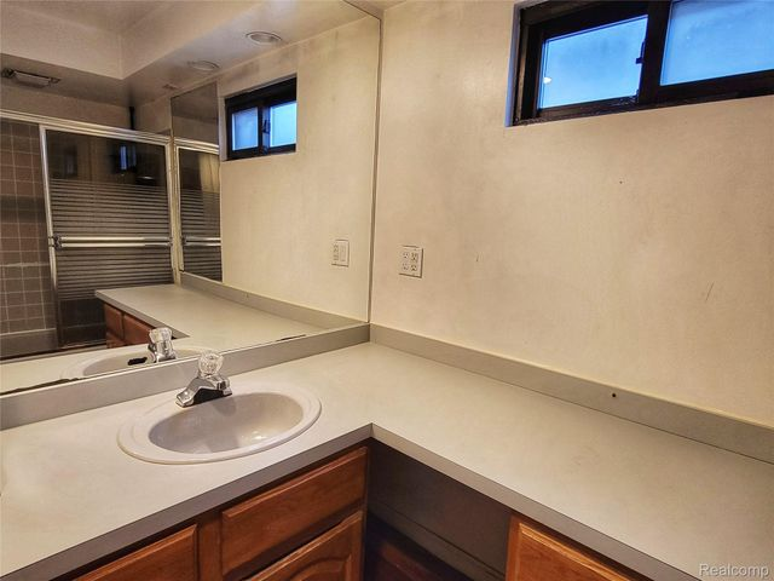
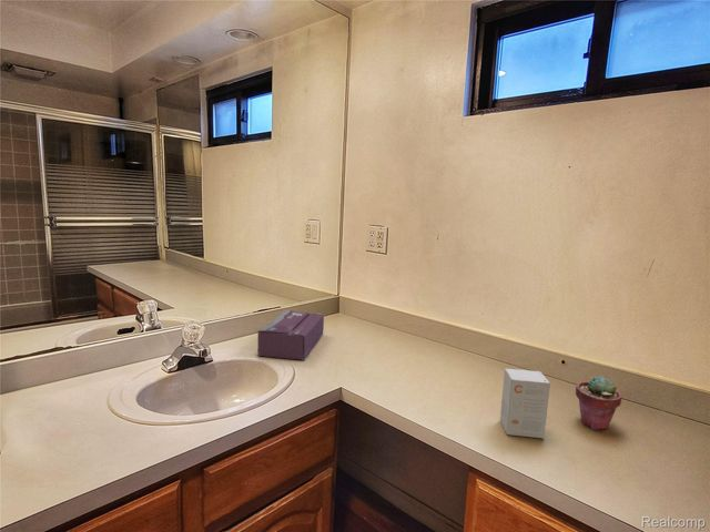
+ potted succulent [575,375,622,431]
+ small box [499,368,551,440]
+ tissue box [256,309,325,361]
